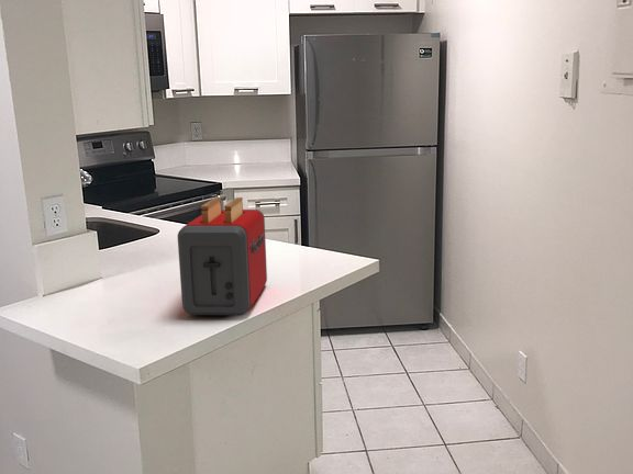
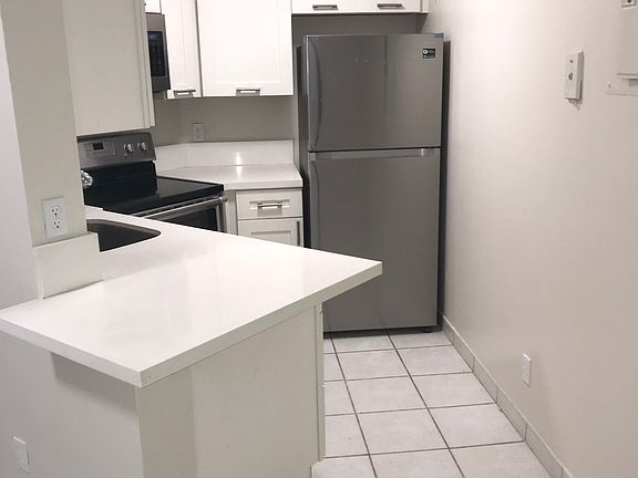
- toaster [177,196,268,316]
